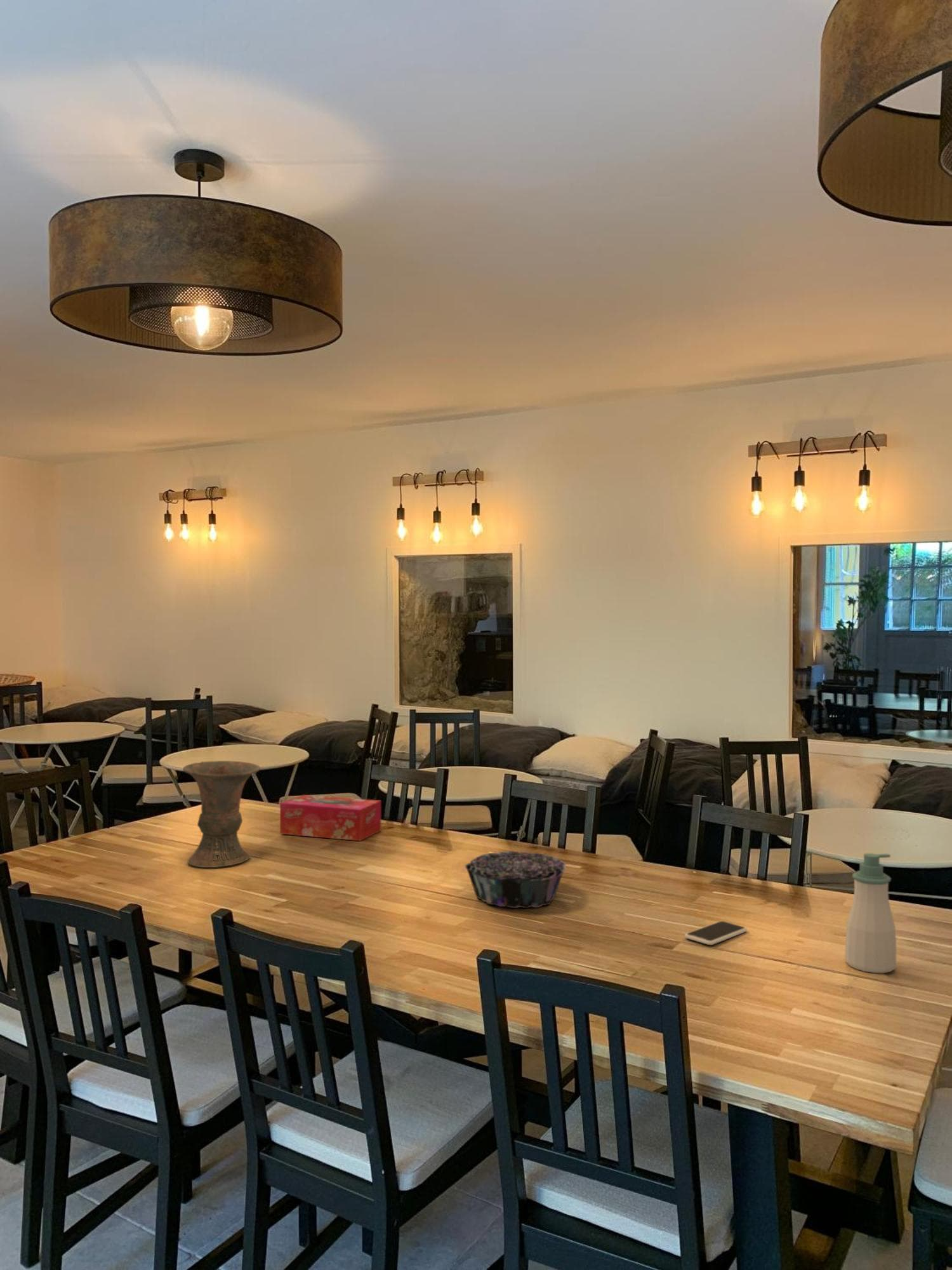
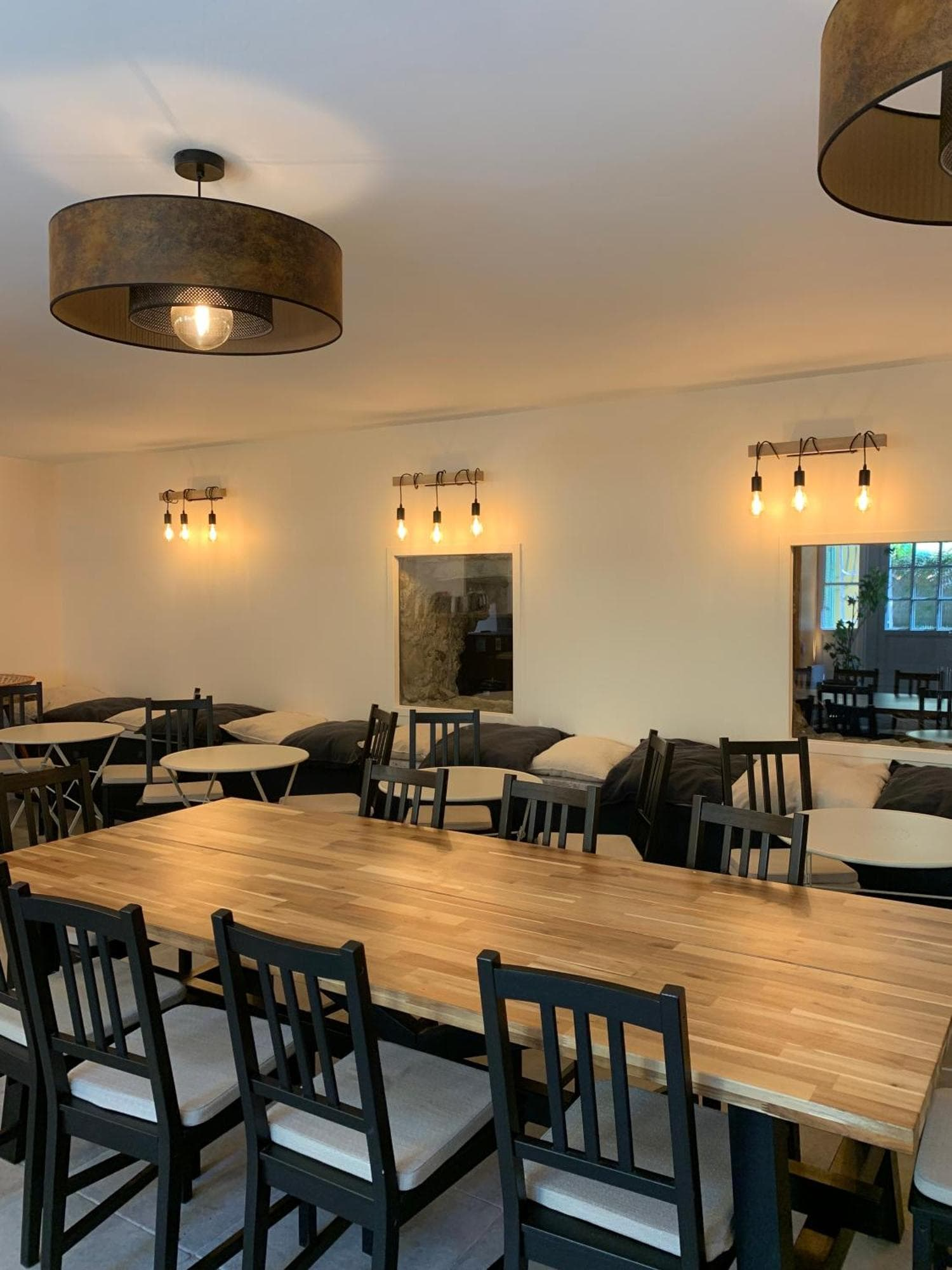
- soap bottle [845,853,897,974]
- smartphone [684,921,748,946]
- decorative bowl [464,851,567,909]
- vase [182,760,261,868]
- tissue box [279,794,381,841]
